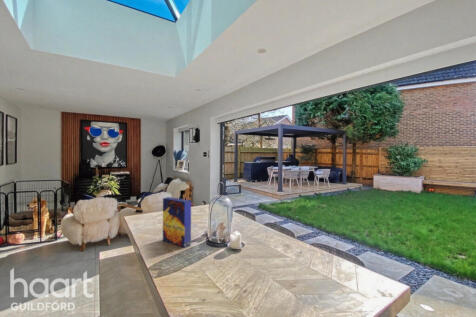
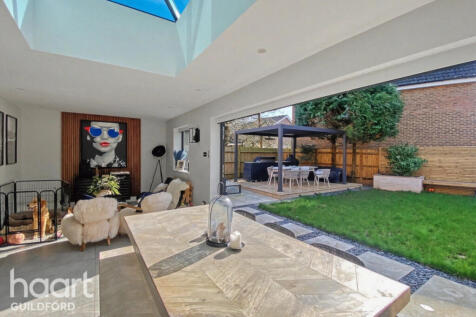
- cereal box [162,196,192,248]
